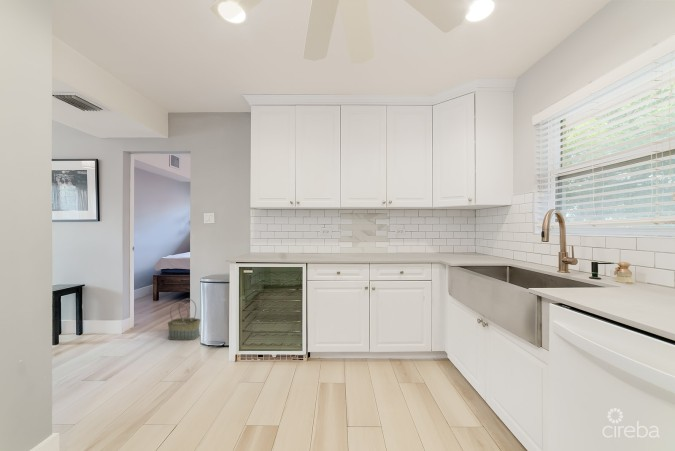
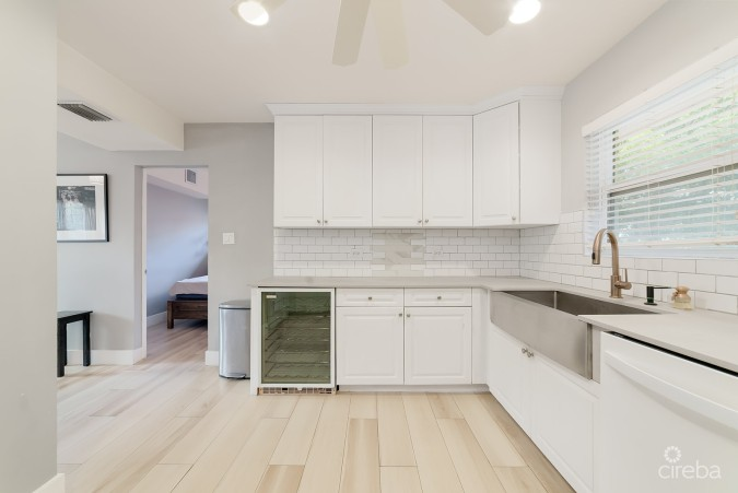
- basket [167,298,201,341]
